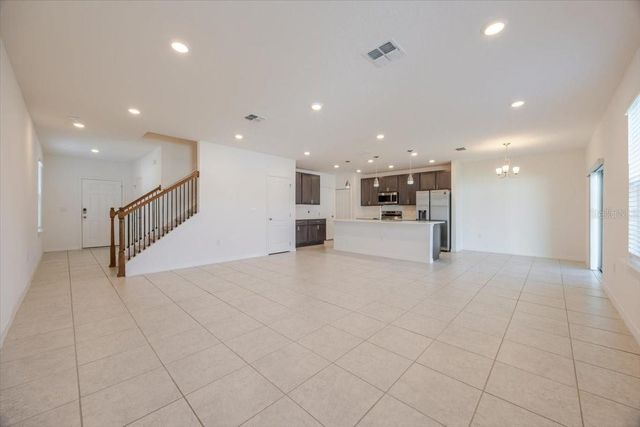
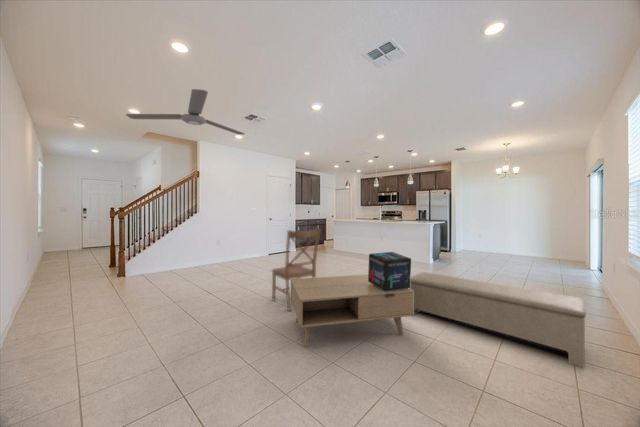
+ bench [408,271,587,369]
+ chair [270,228,322,312]
+ coffee table [290,274,414,348]
+ ceiling fan [125,88,246,136]
+ decorative box [367,251,412,292]
